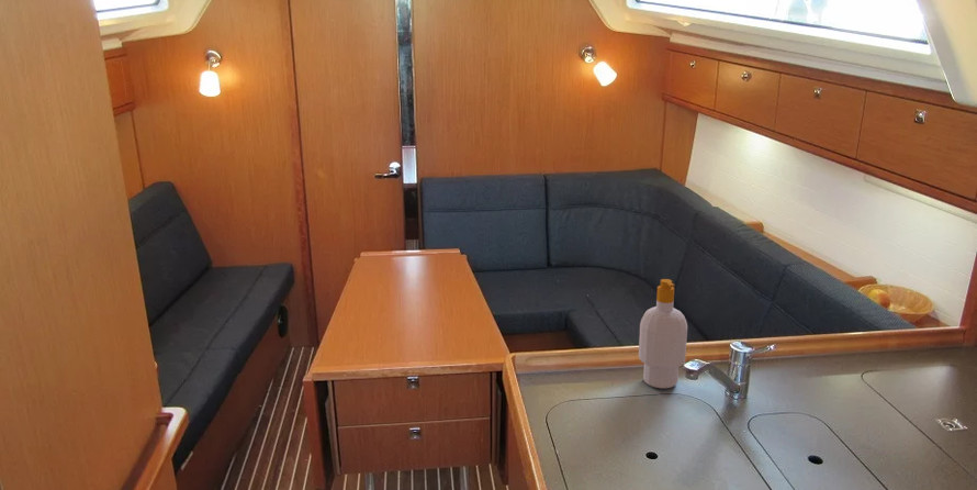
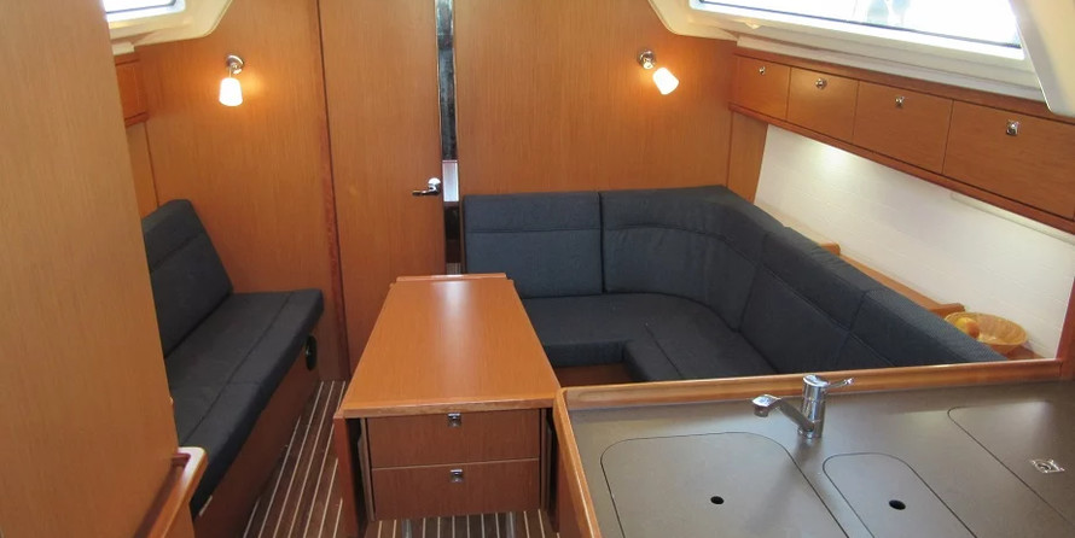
- soap bottle [638,278,688,389]
